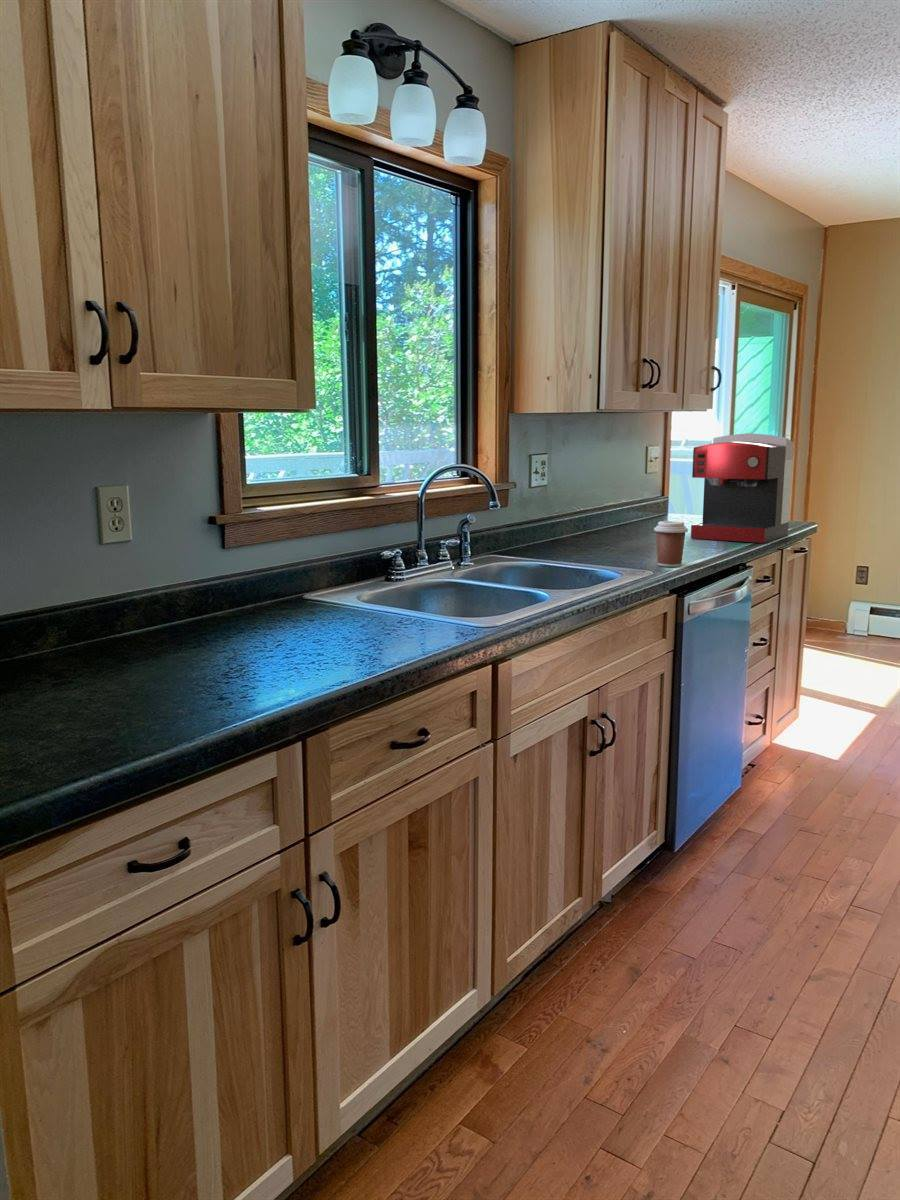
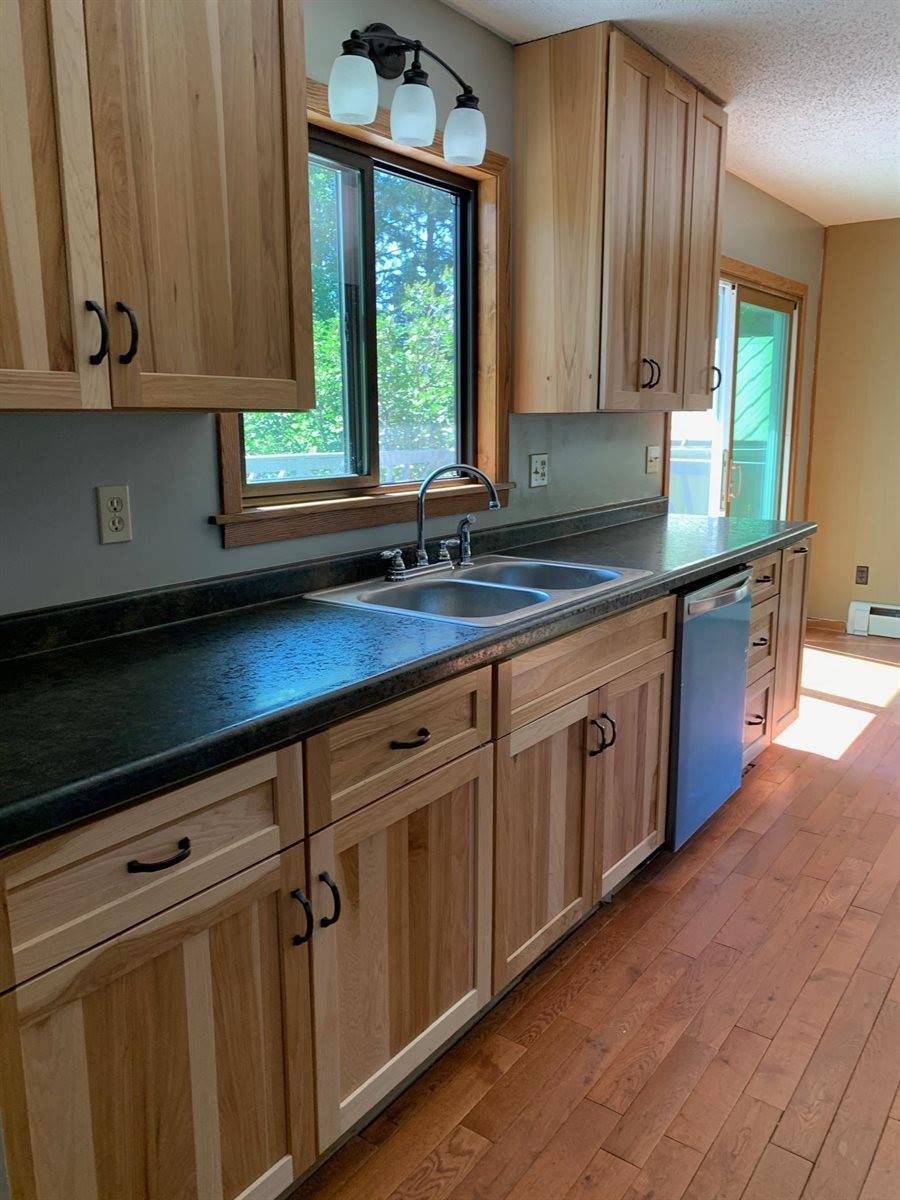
- coffee cup [653,520,689,568]
- coffee maker [690,432,795,544]
